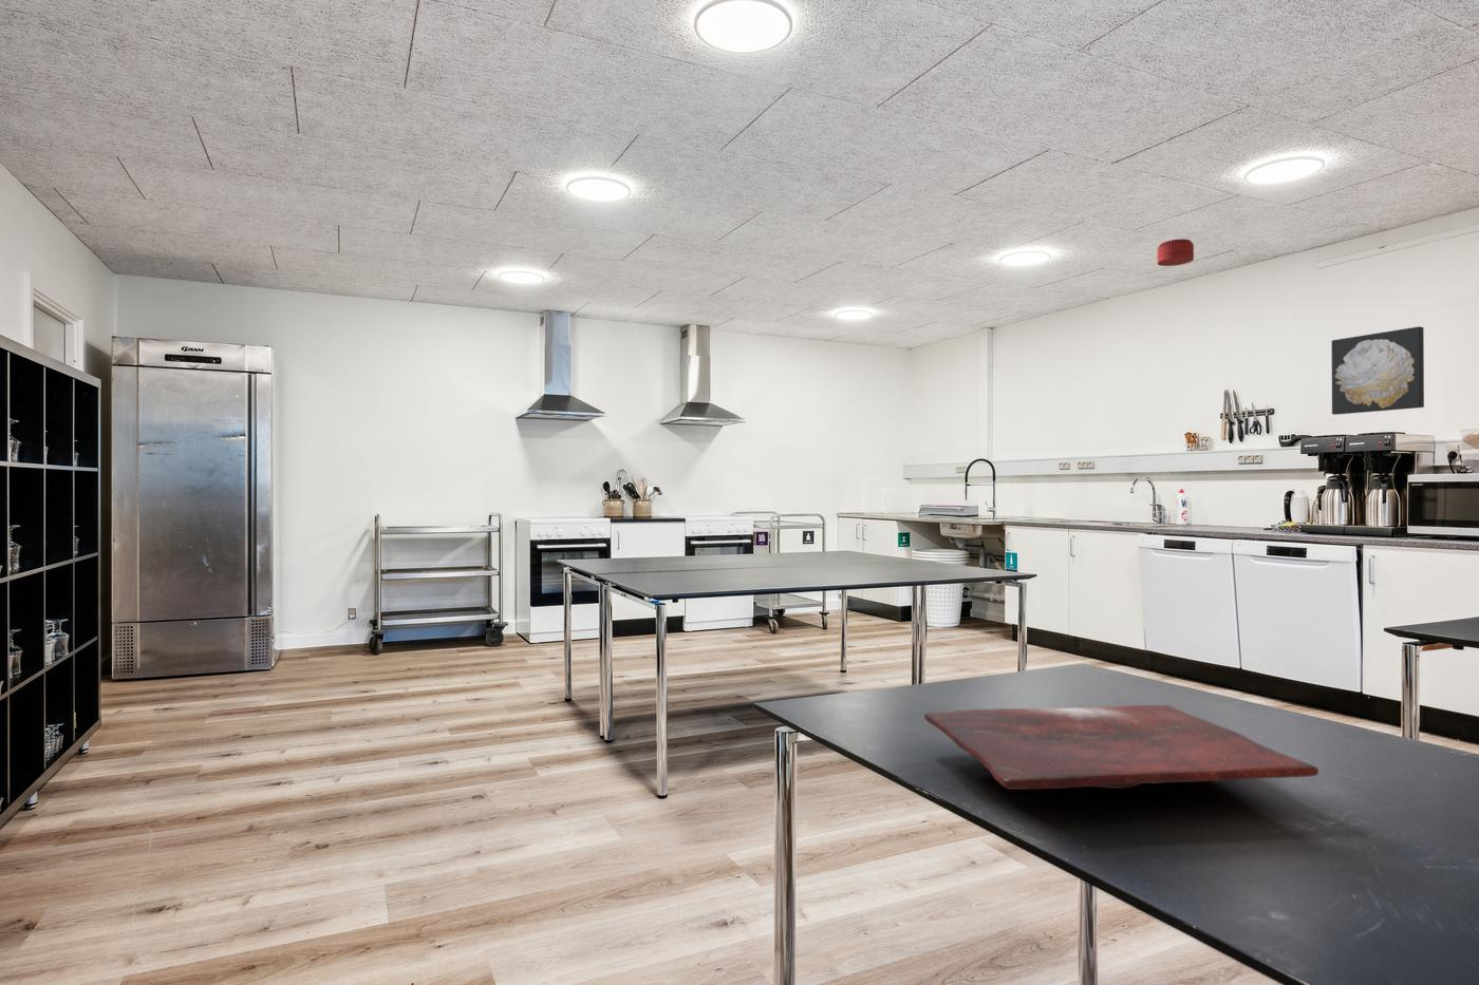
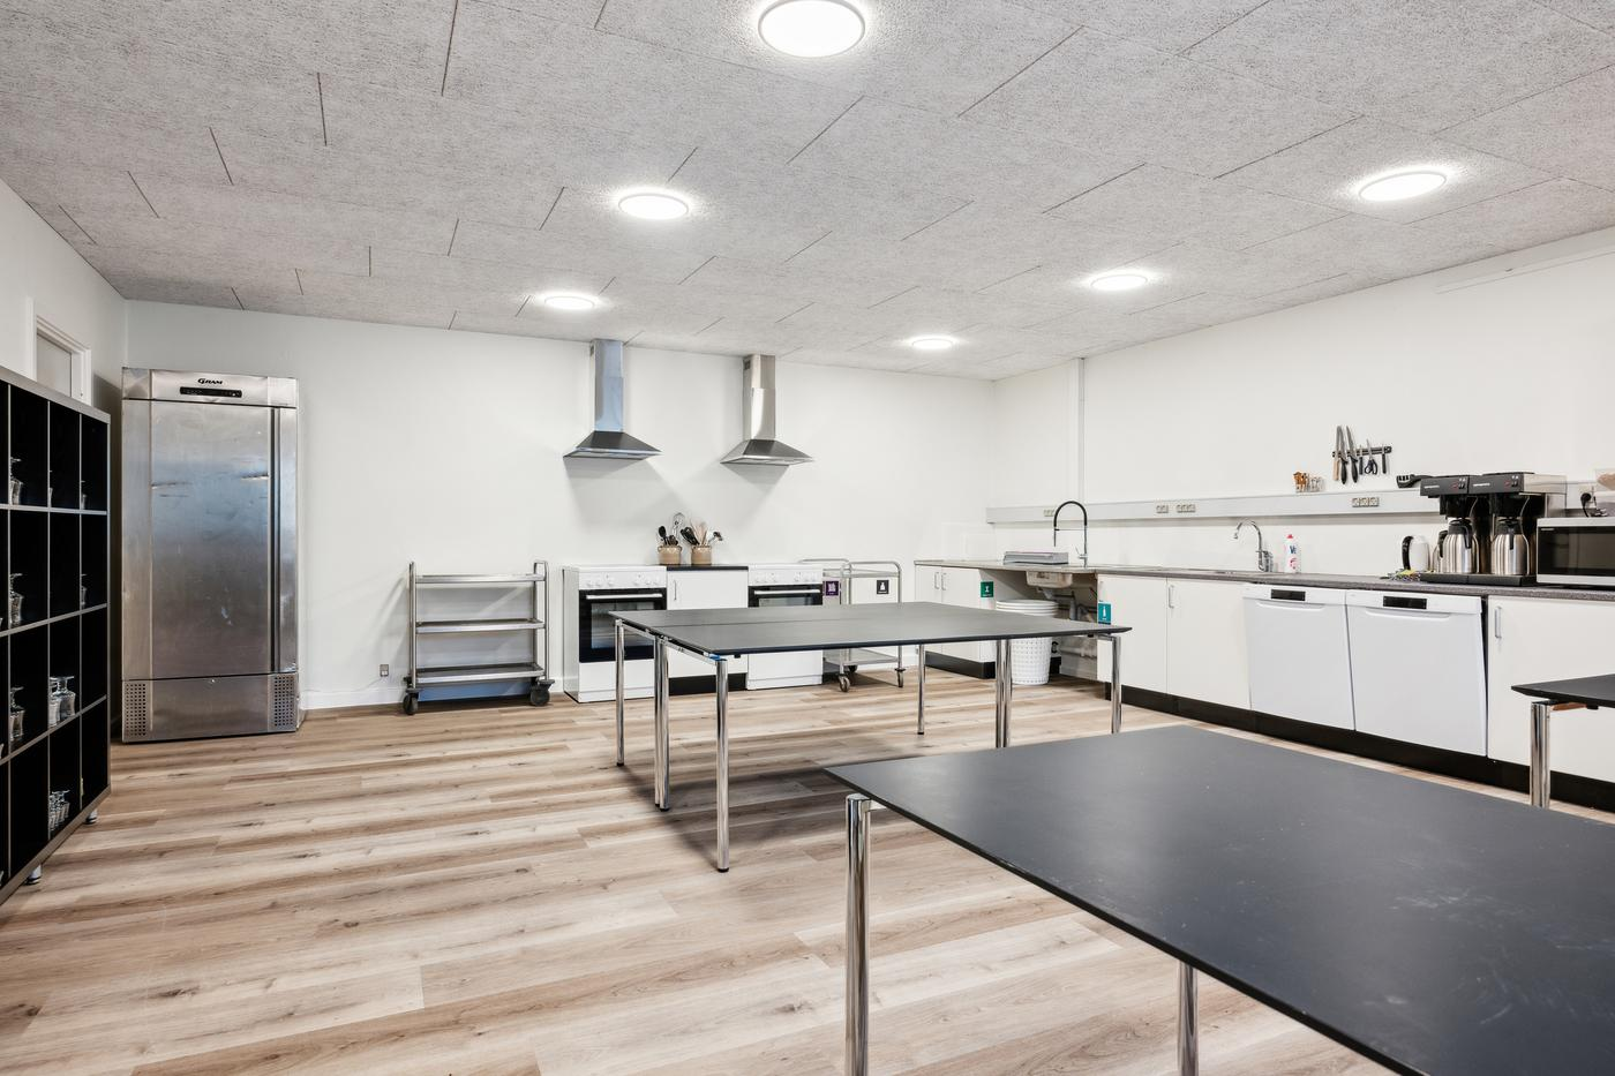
- cutting board [924,705,1320,790]
- smoke detector [1156,237,1195,267]
- wall art [1332,325,1425,416]
